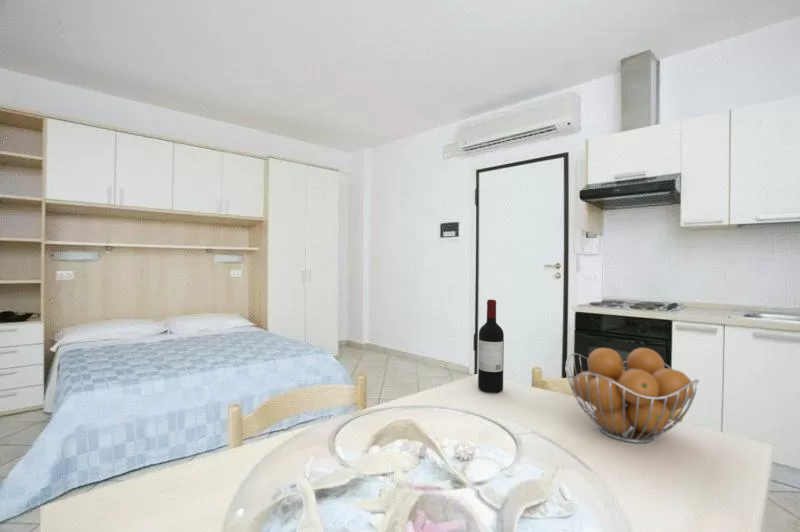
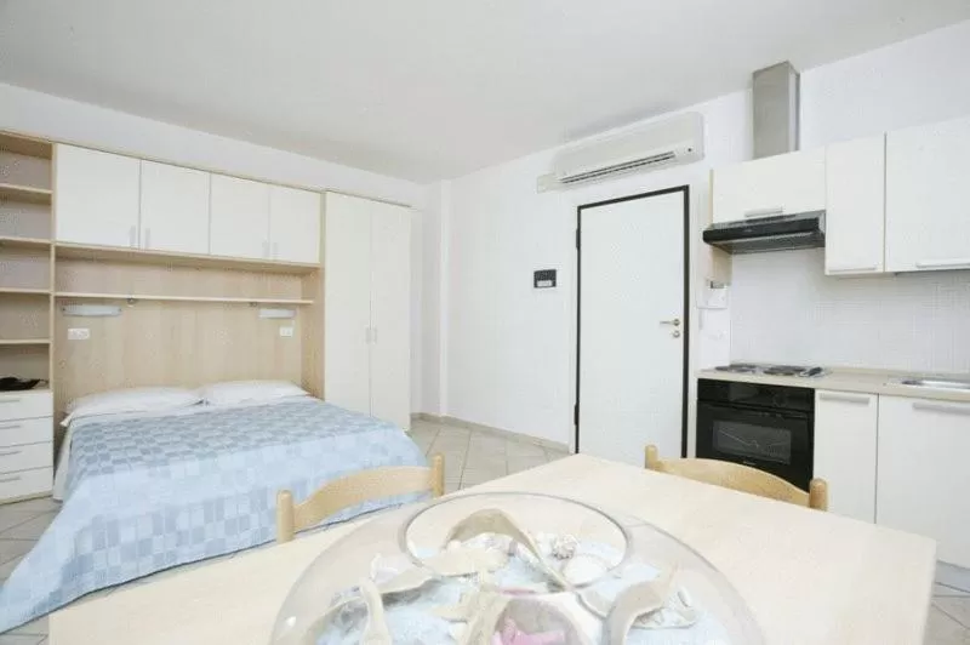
- wine bottle [477,299,505,394]
- fruit basket [565,347,700,444]
